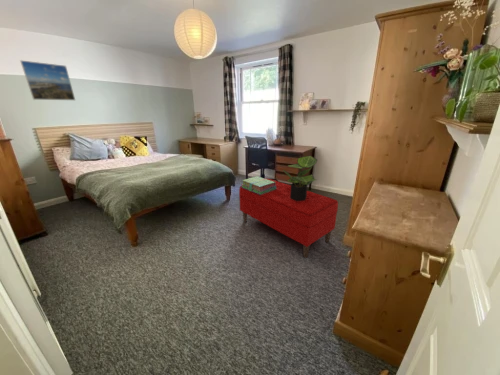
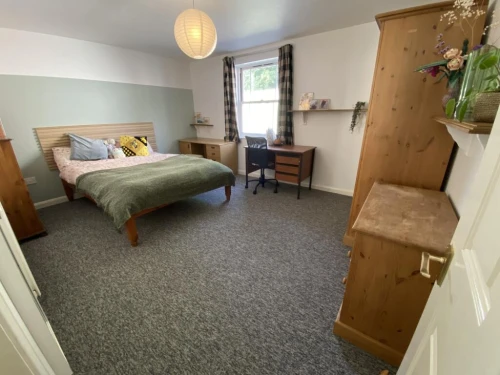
- stack of books [240,176,277,195]
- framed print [19,59,76,101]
- bench [238,177,339,259]
- potted plant [281,154,318,201]
